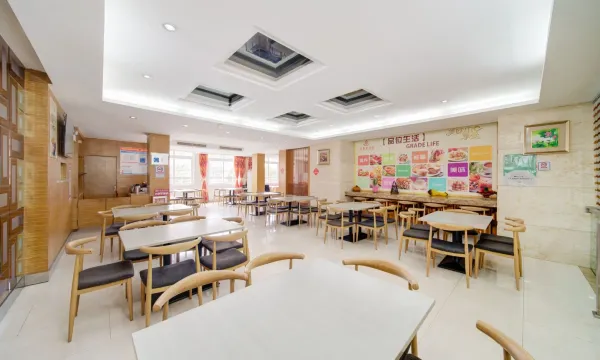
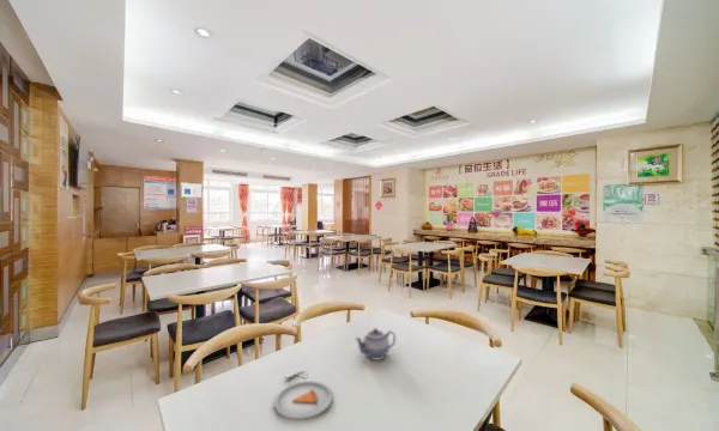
+ dinner plate [273,370,333,421]
+ teapot [354,327,397,360]
